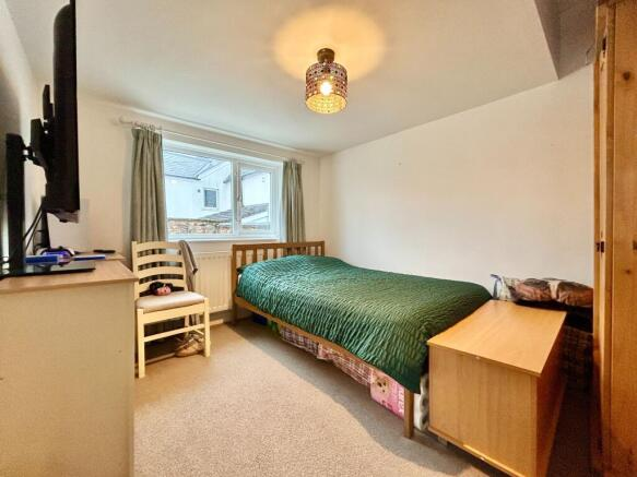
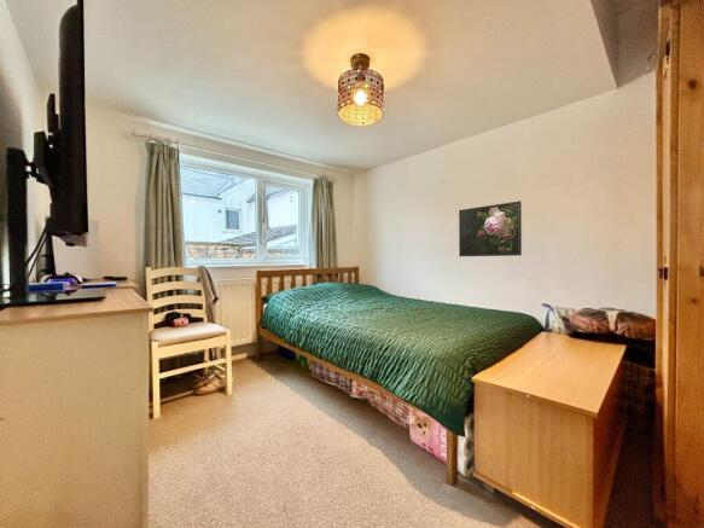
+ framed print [458,199,523,257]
